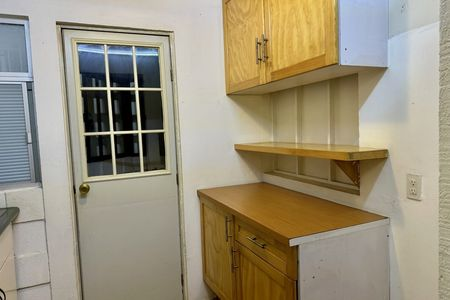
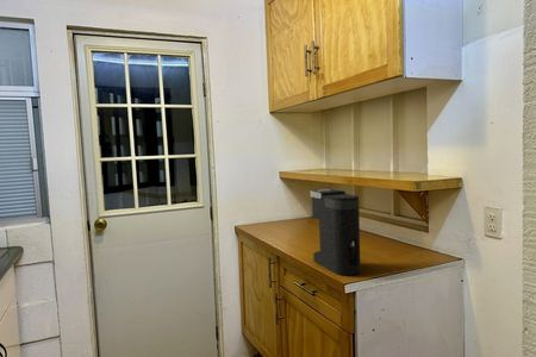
+ coffee maker [310,188,362,276]
